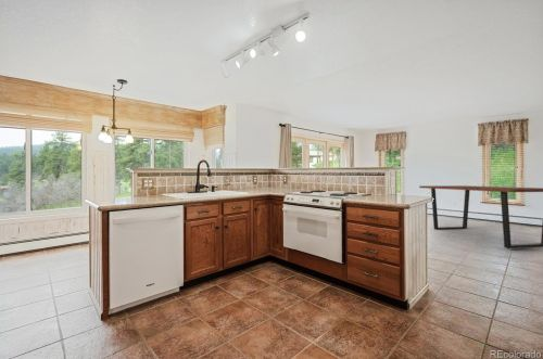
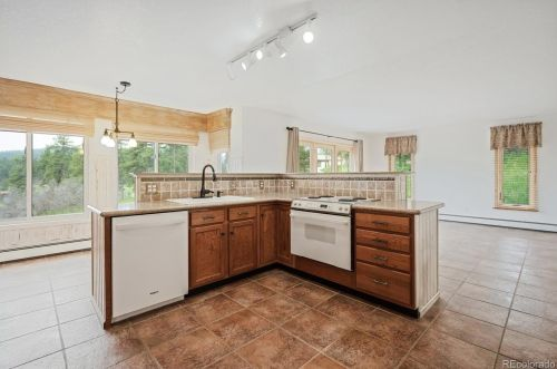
- dining table [418,184,543,249]
